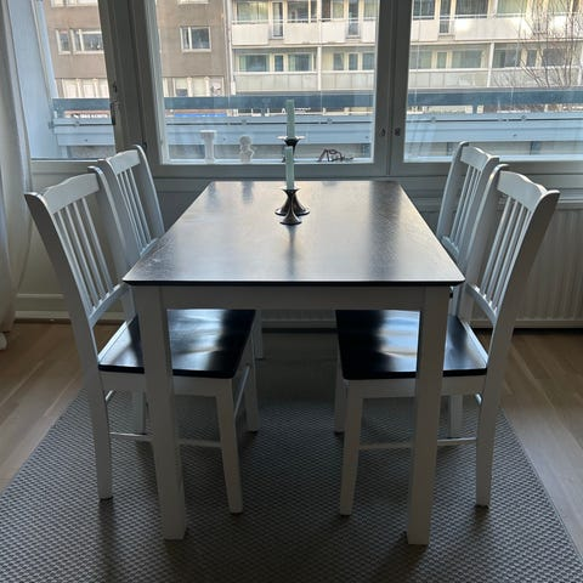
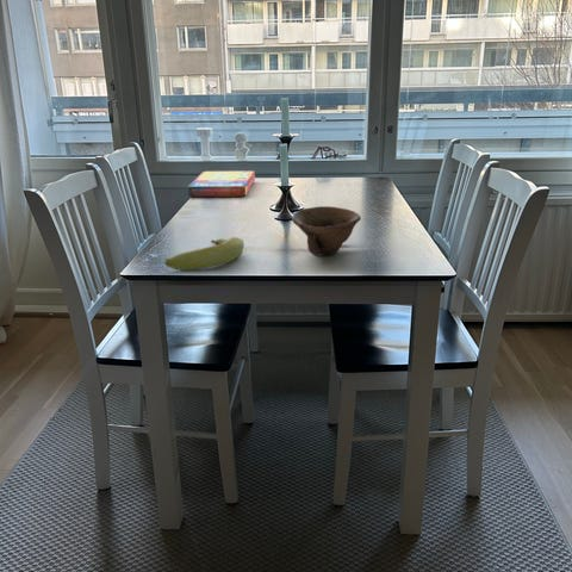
+ game compilation box [186,170,256,198]
+ banana [164,236,245,272]
+ bowl [291,205,362,257]
